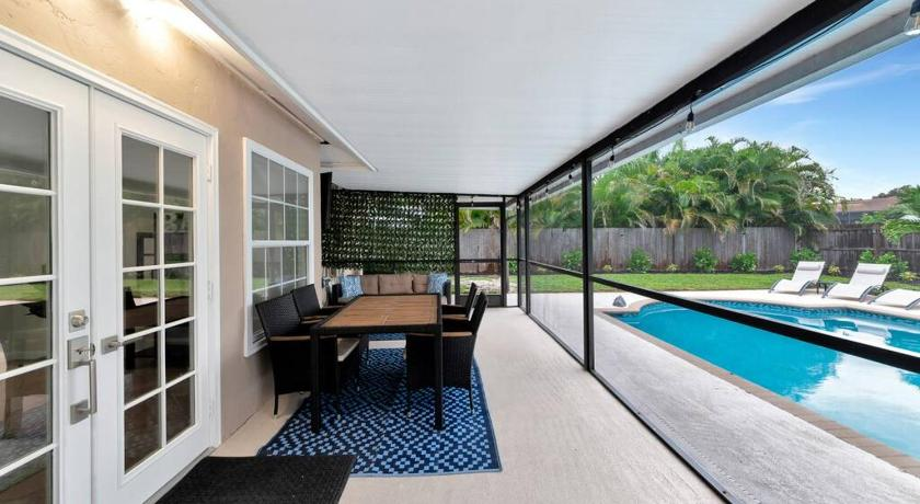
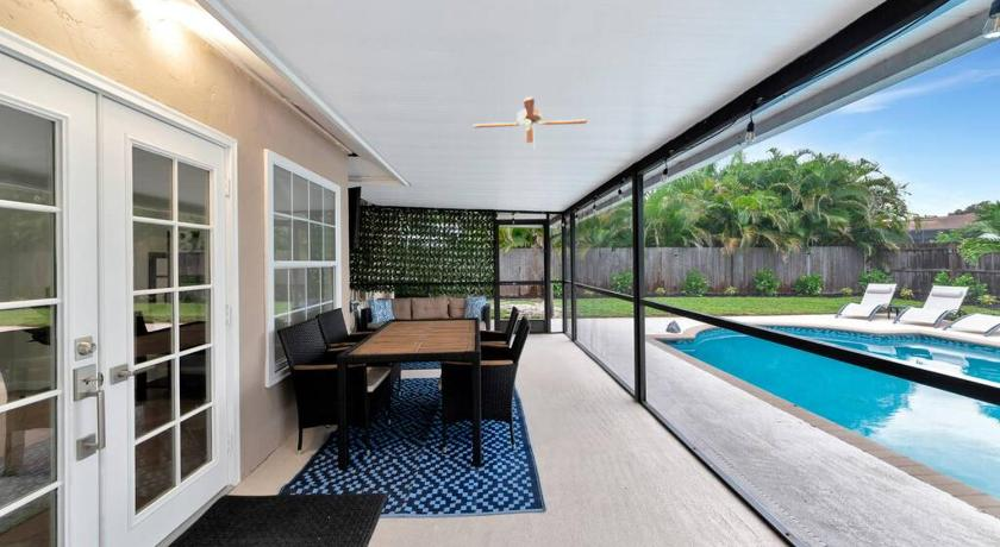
+ ceiling fan [471,95,588,149]
